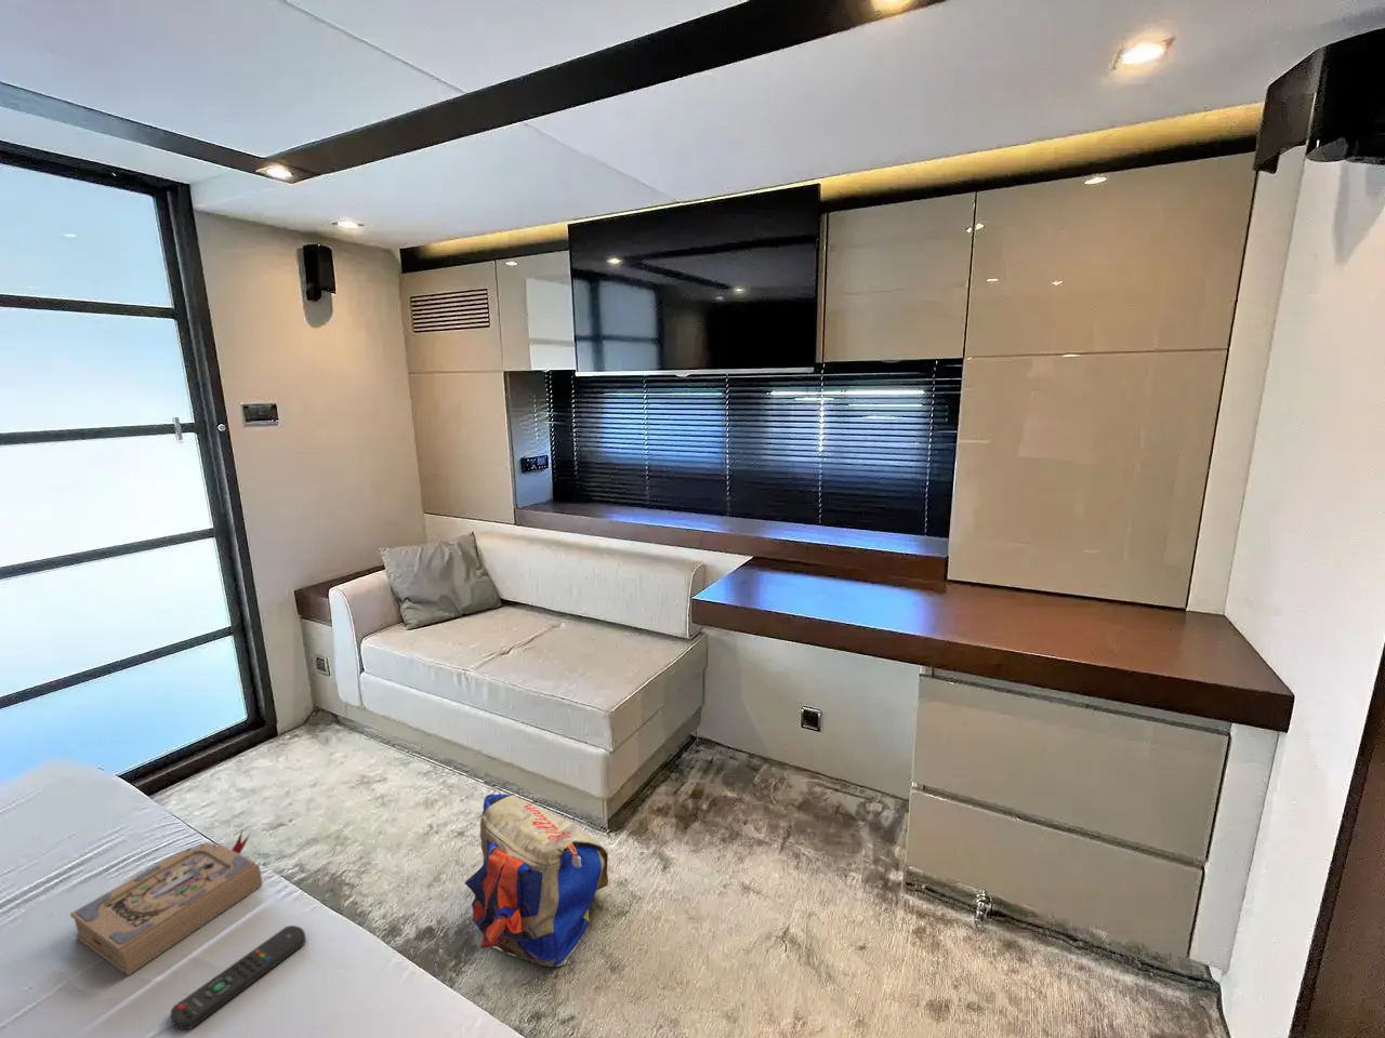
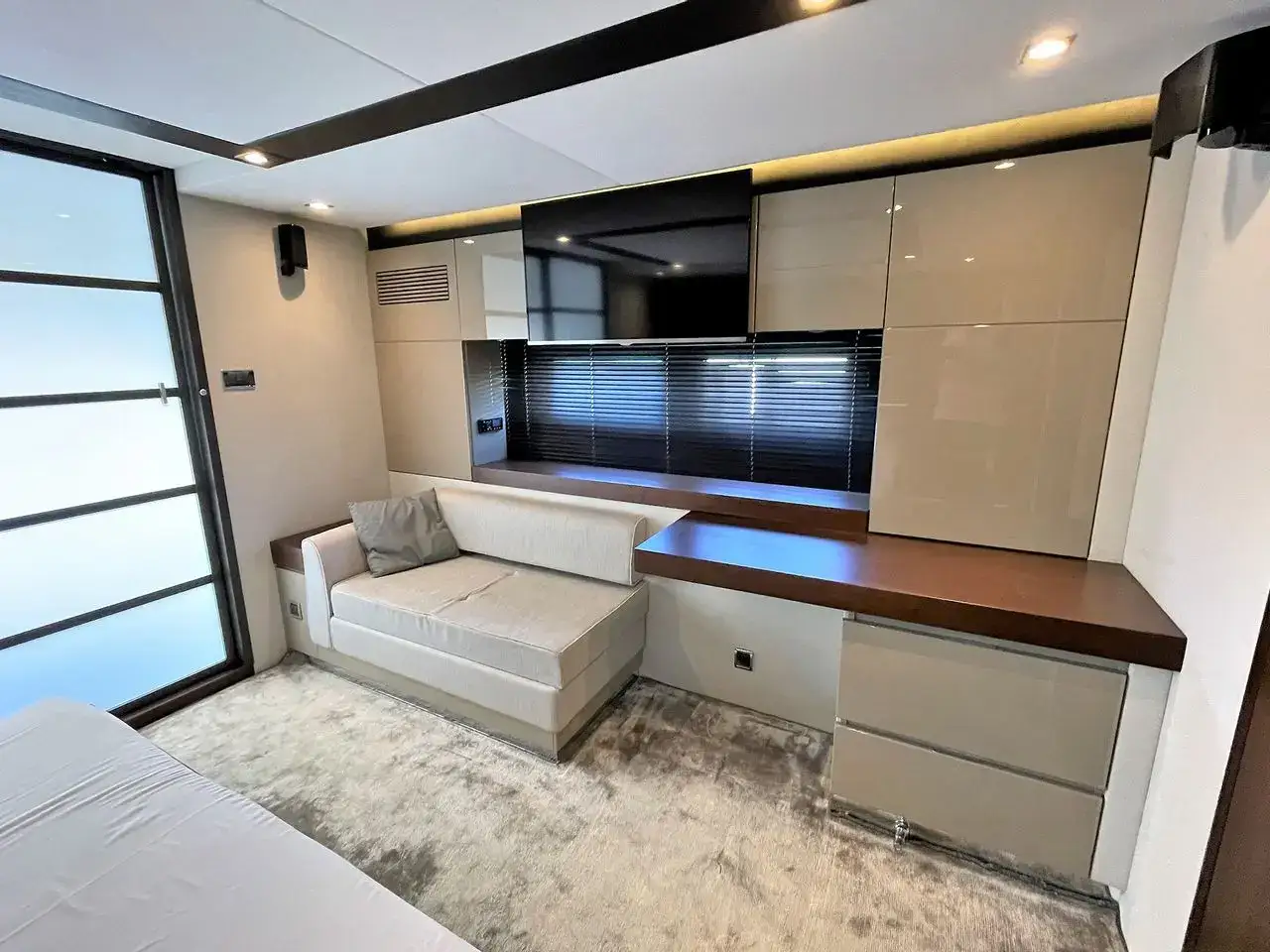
- book [70,830,263,976]
- remote control [170,925,308,1030]
- backpack [463,793,610,968]
